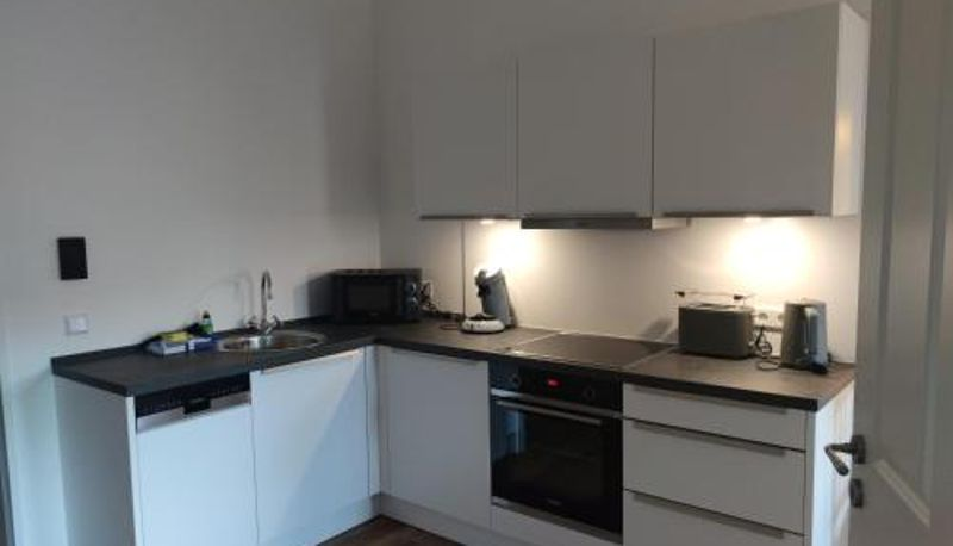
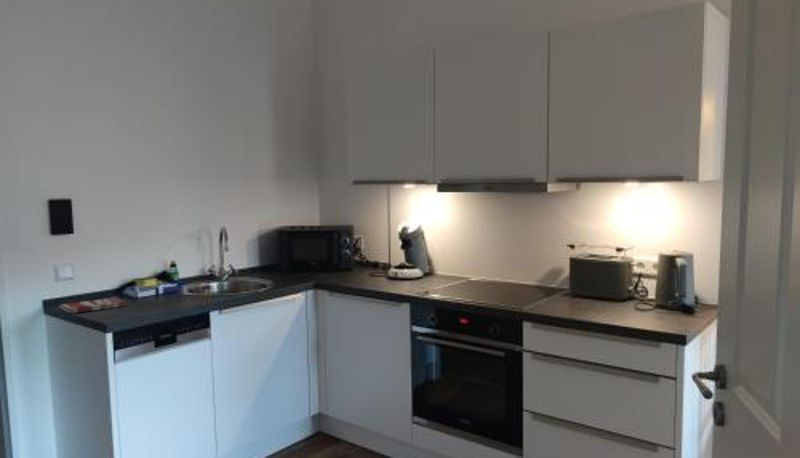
+ dish towel [58,296,128,314]
